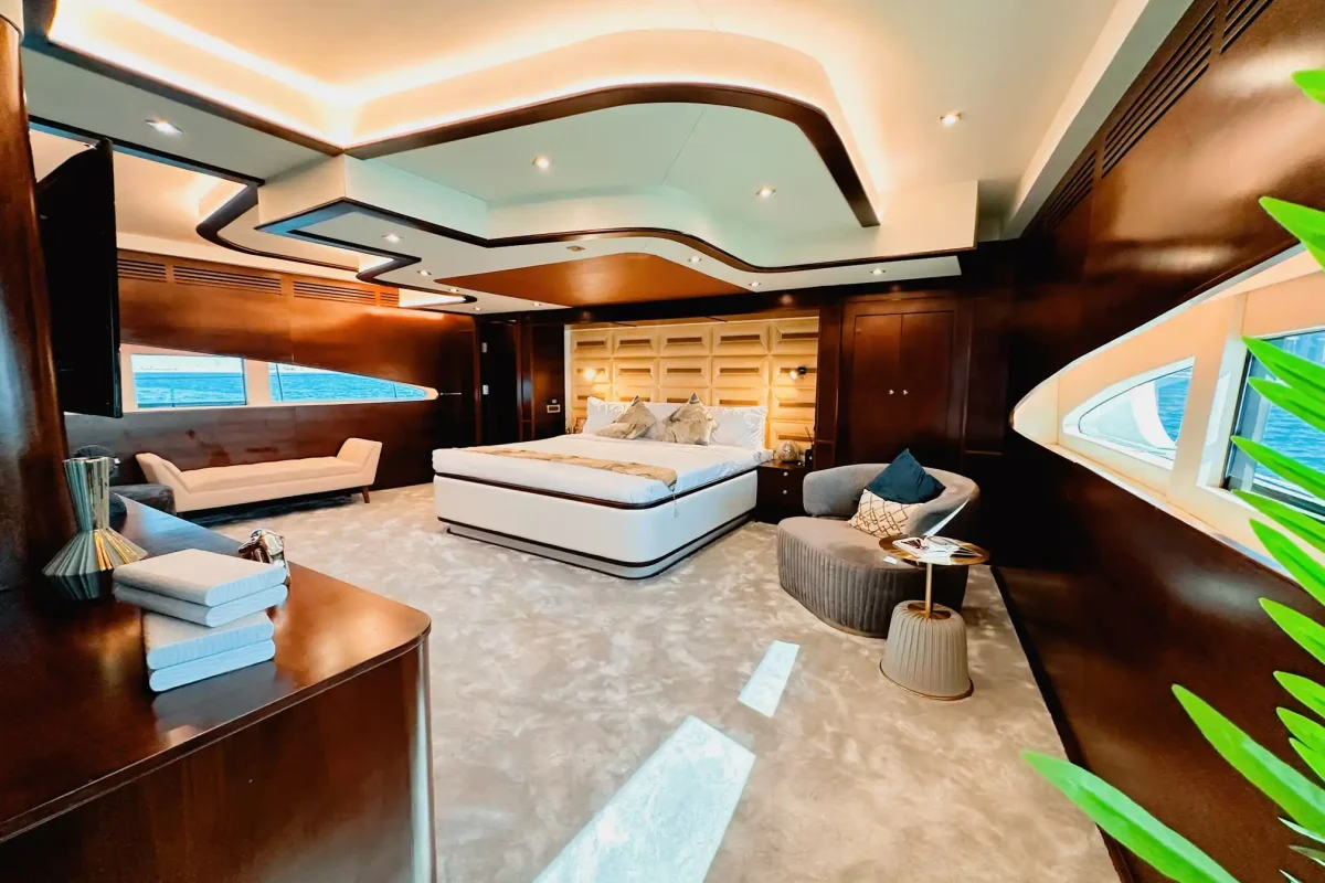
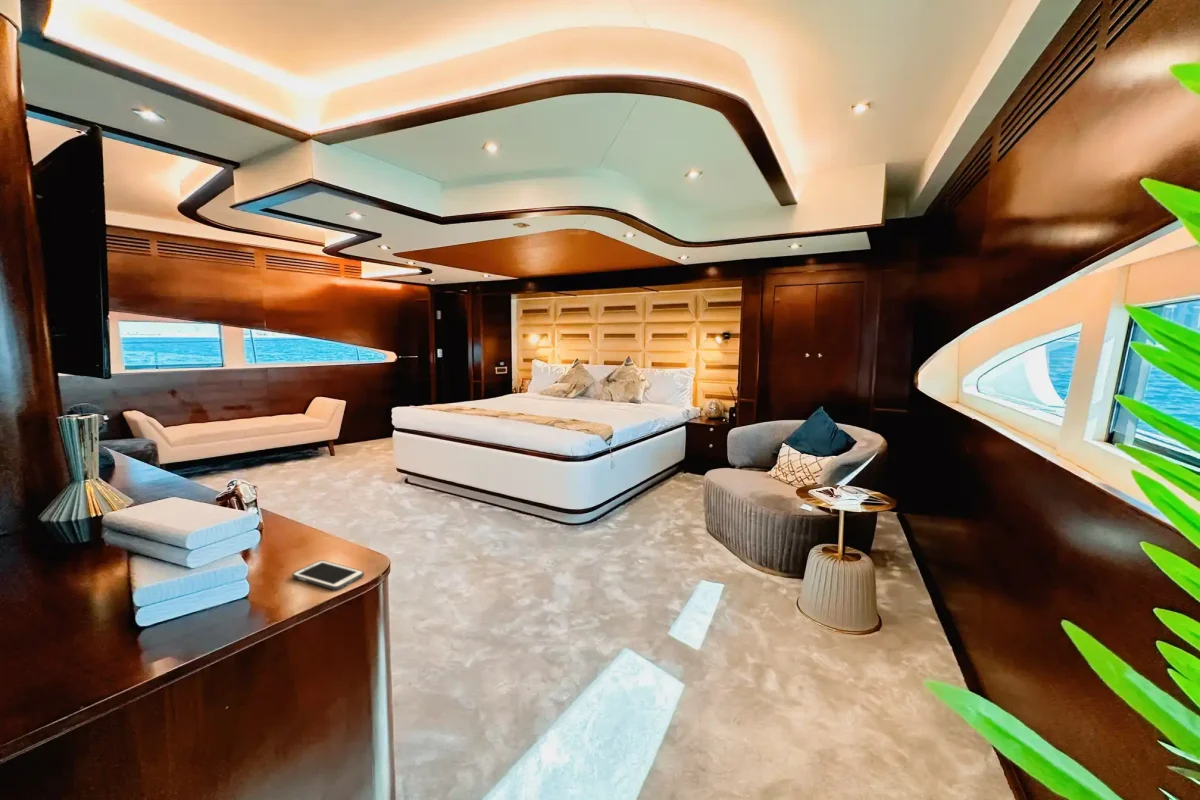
+ cell phone [291,559,365,591]
